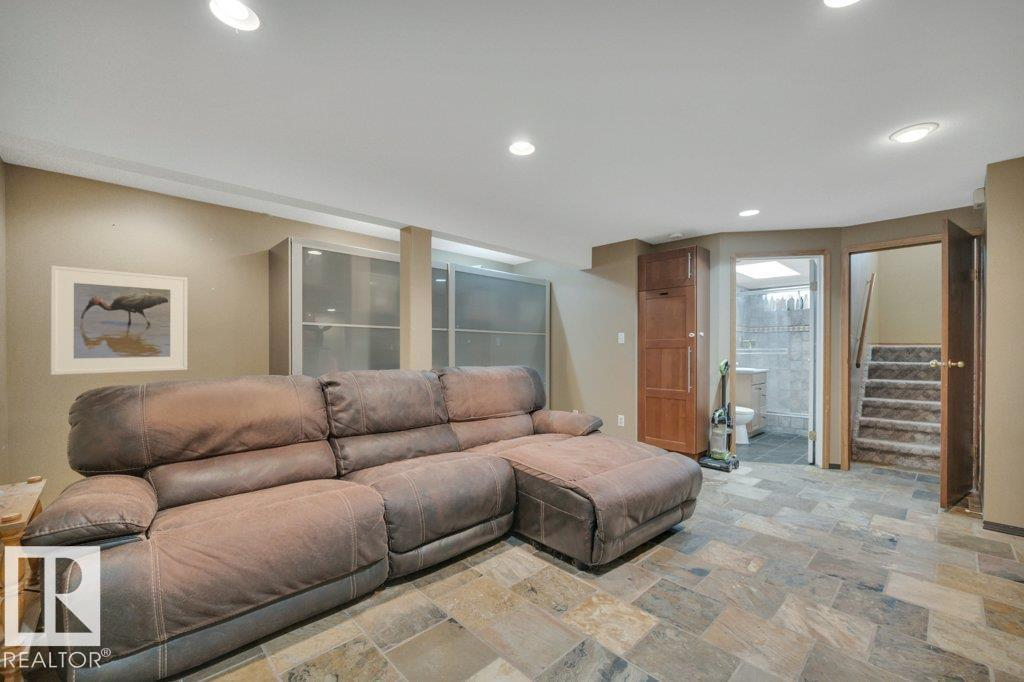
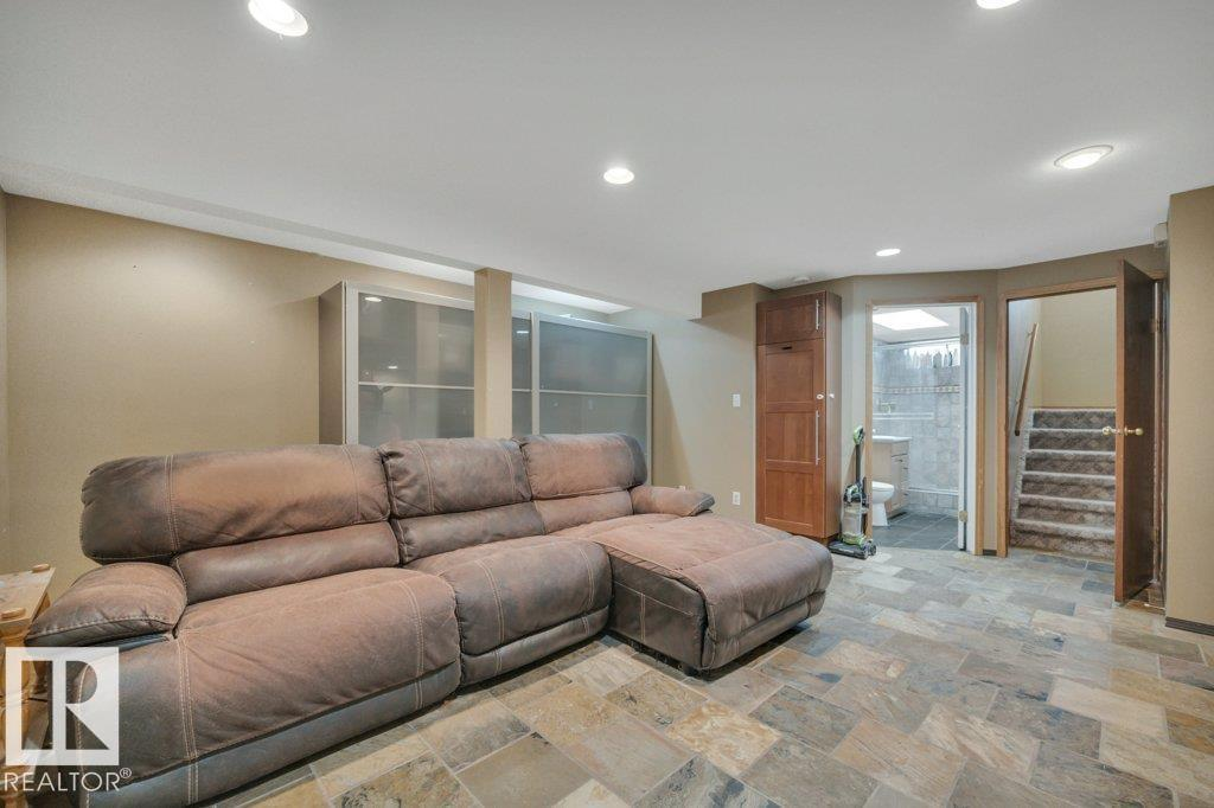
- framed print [50,264,189,376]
